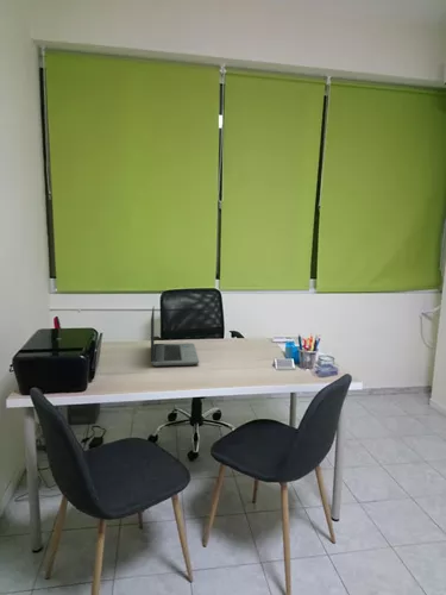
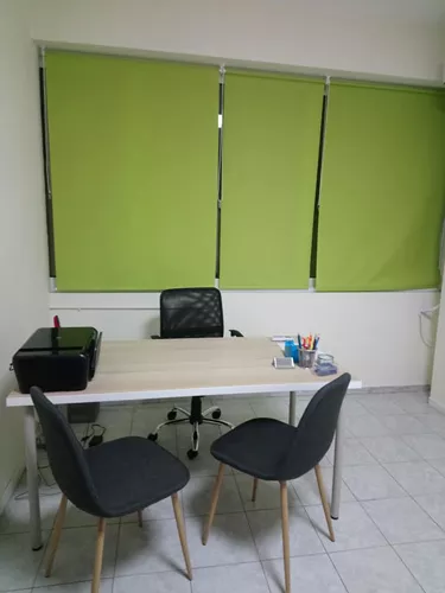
- laptop computer [150,307,200,368]
